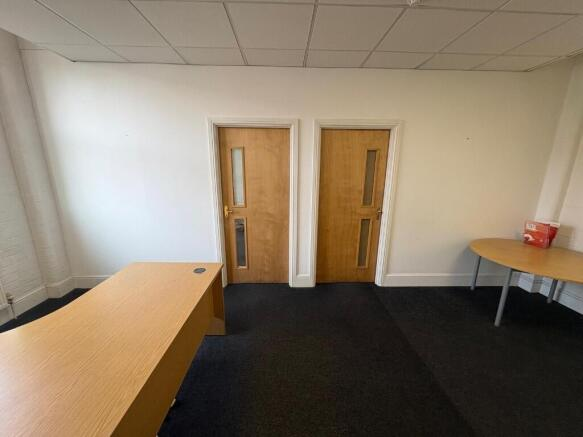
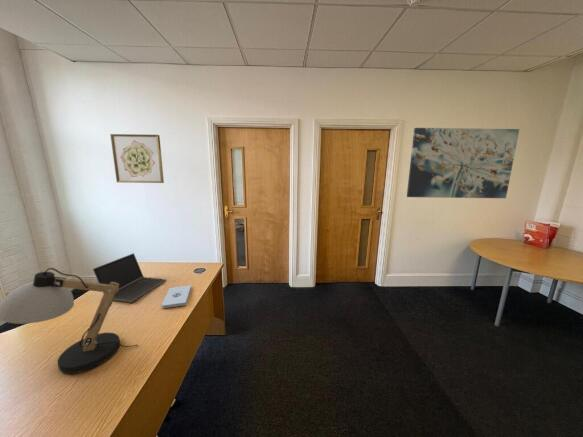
+ wall art [109,133,165,184]
+ wall art [406,127,520,199]
+ notepad [161,284,192,309]
+ desk lamp [0,267,139,375]
+ laptop computer [92,252,167,303]
